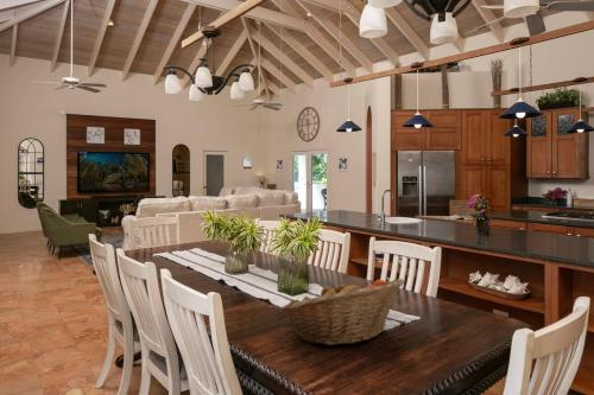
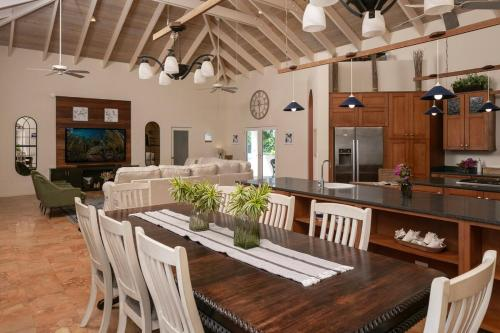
- fruit basket [278,278,405,346]
